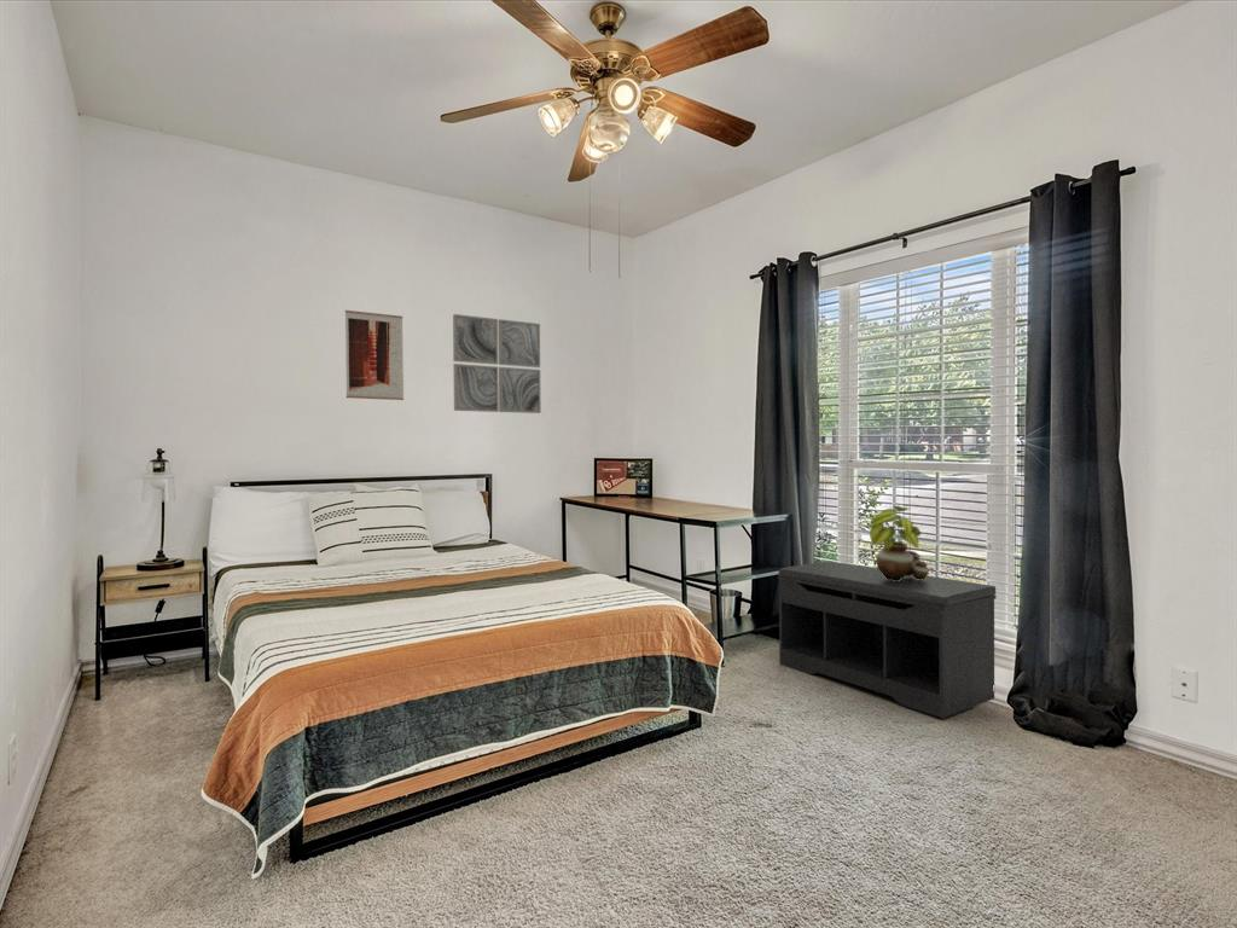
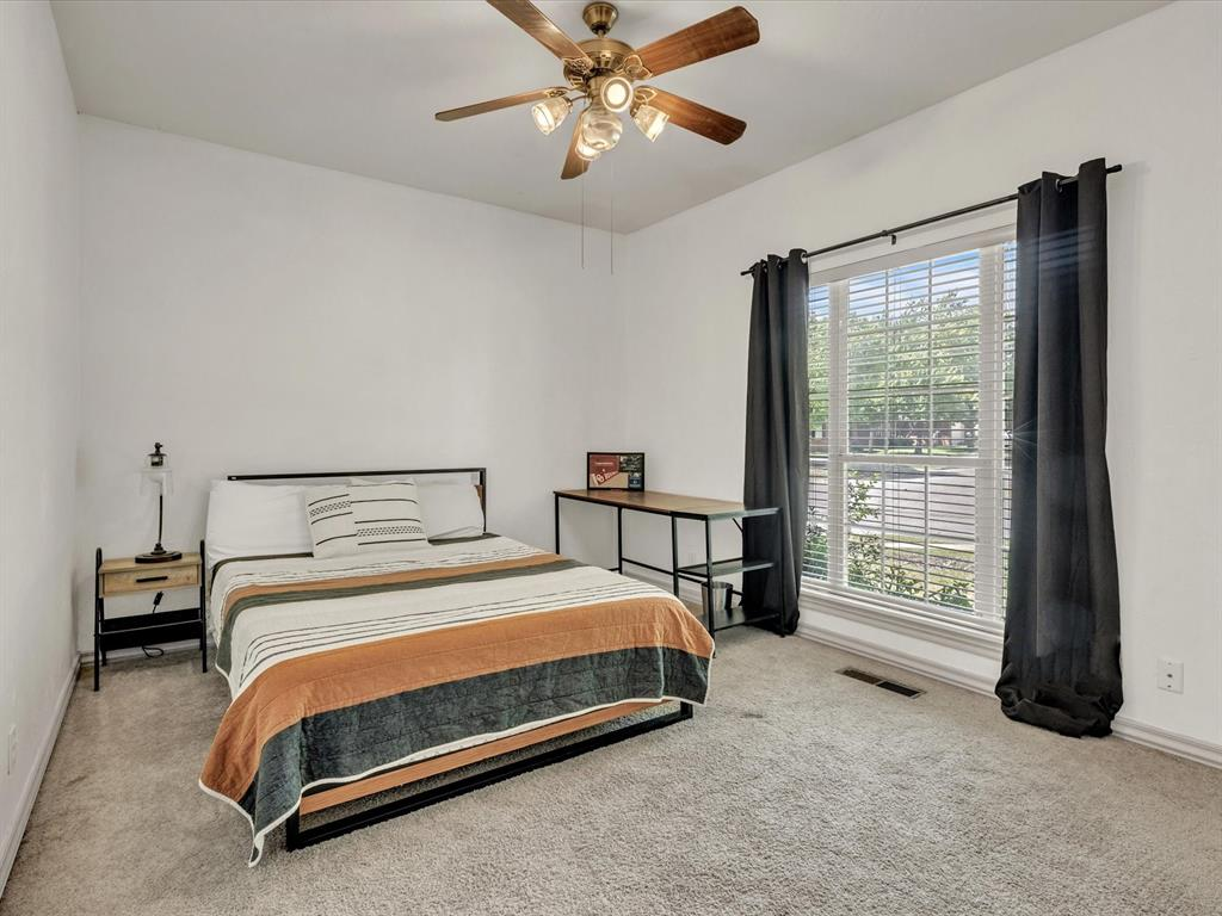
- wall art [452,313,542,414]
- potted plant [869,505,930,581]
- bench [777,561,998,719]
- wall art [344,309,405,401]
